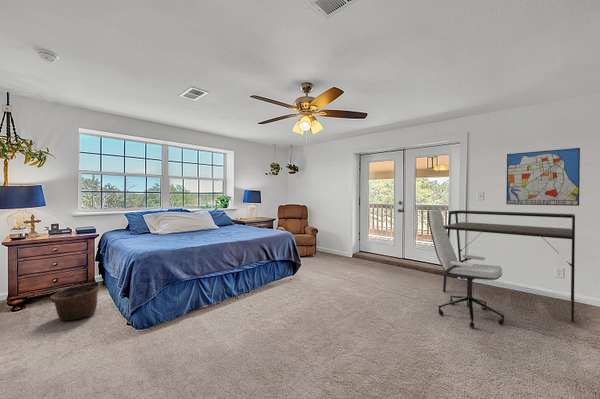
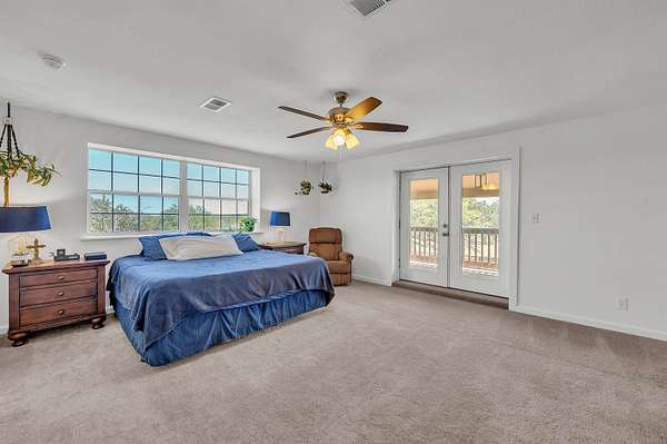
- desk [442,209,576,323]
- wall art [505,147,581,207]
- basket [49,281,101,321]
- office chair [427,209,506,329]
